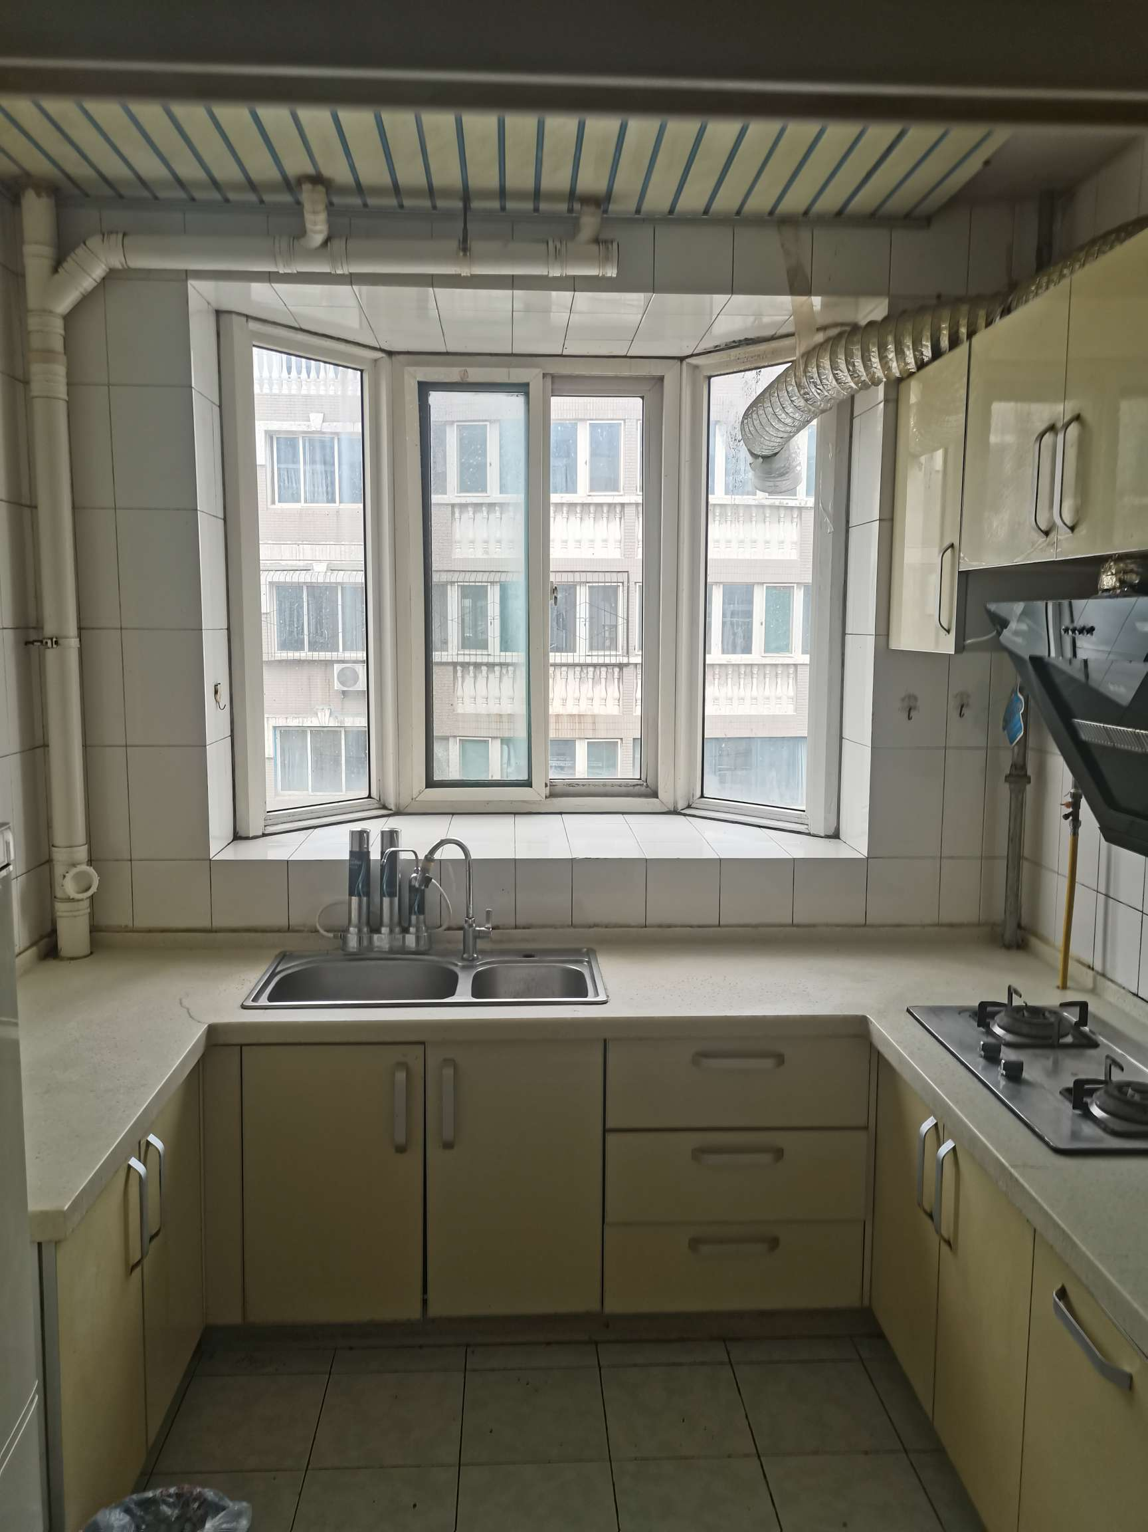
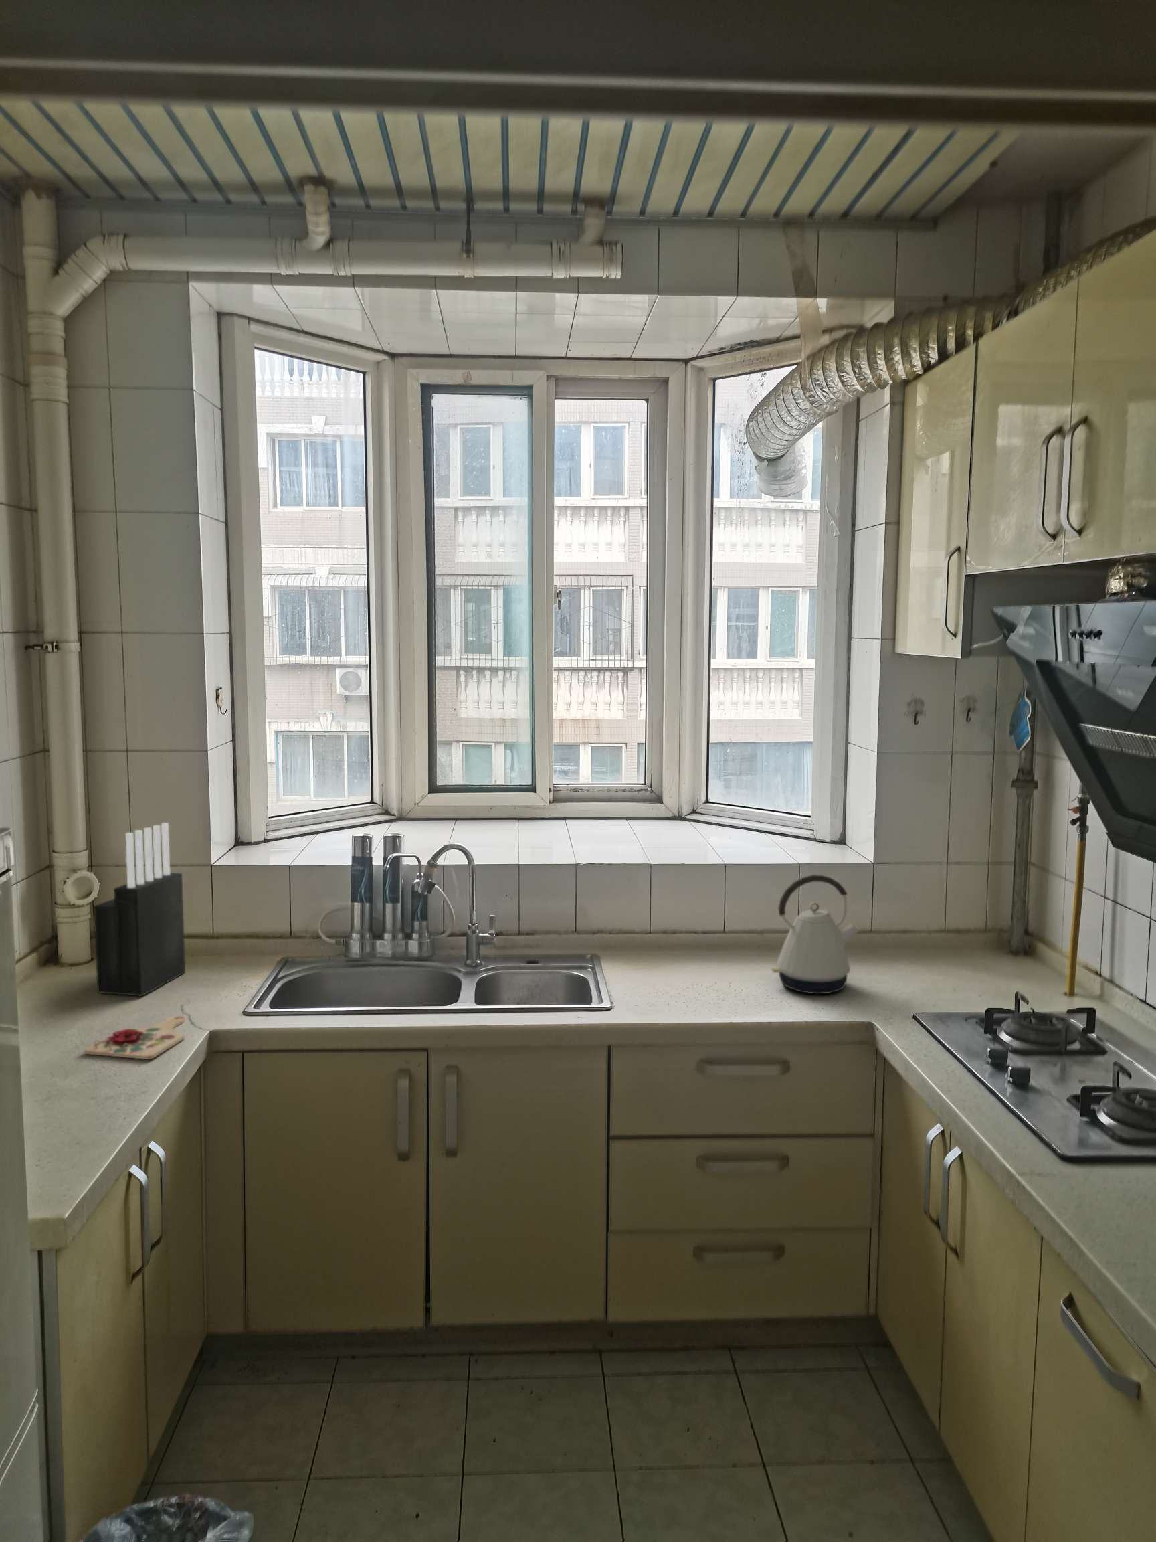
+ knife block [93,822,186,997]
+ kettle [771,874,861,994]
+ cutting board [83,1016,186,1060]
